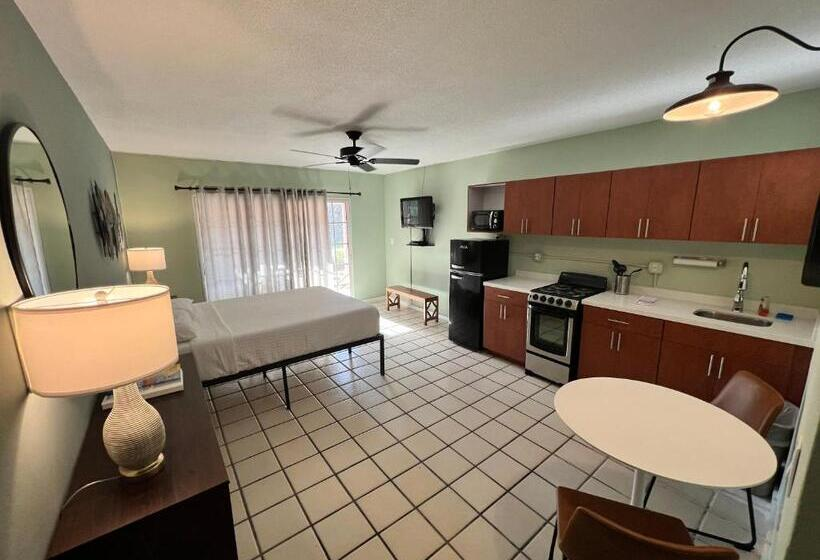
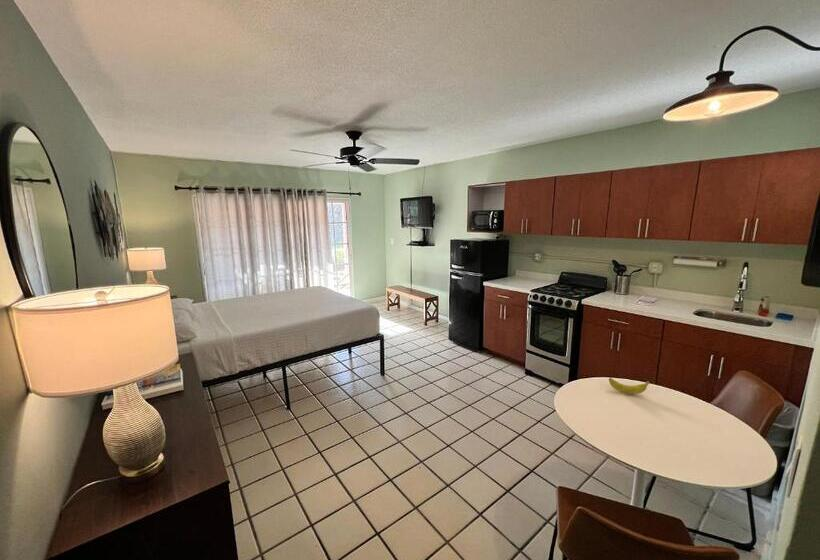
+ banana [608,377,651,395]
